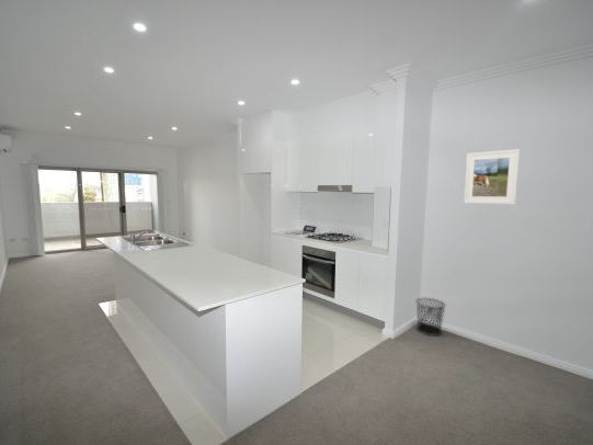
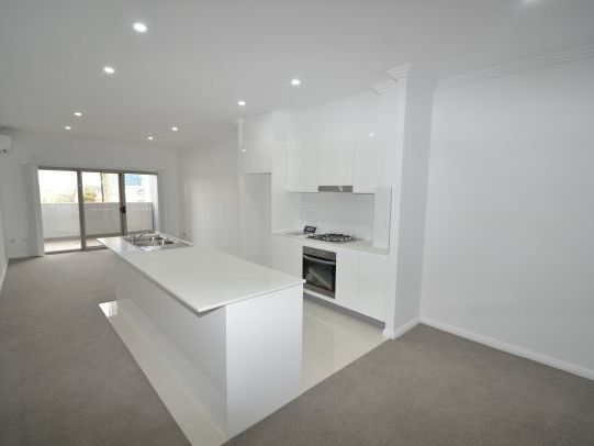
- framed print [463,148,521,205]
- waste bin [415,297,447,336]
